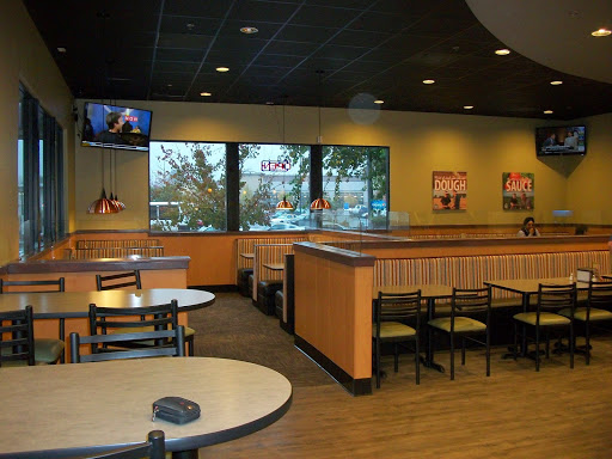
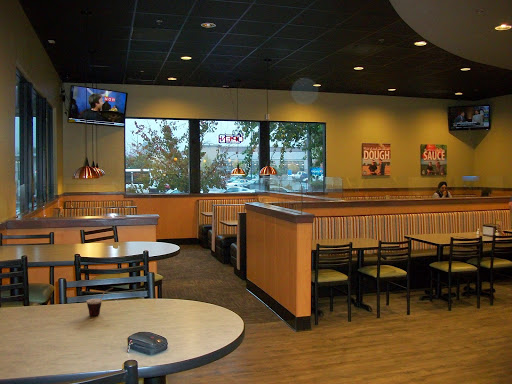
+ cup [86,287,114,317]
